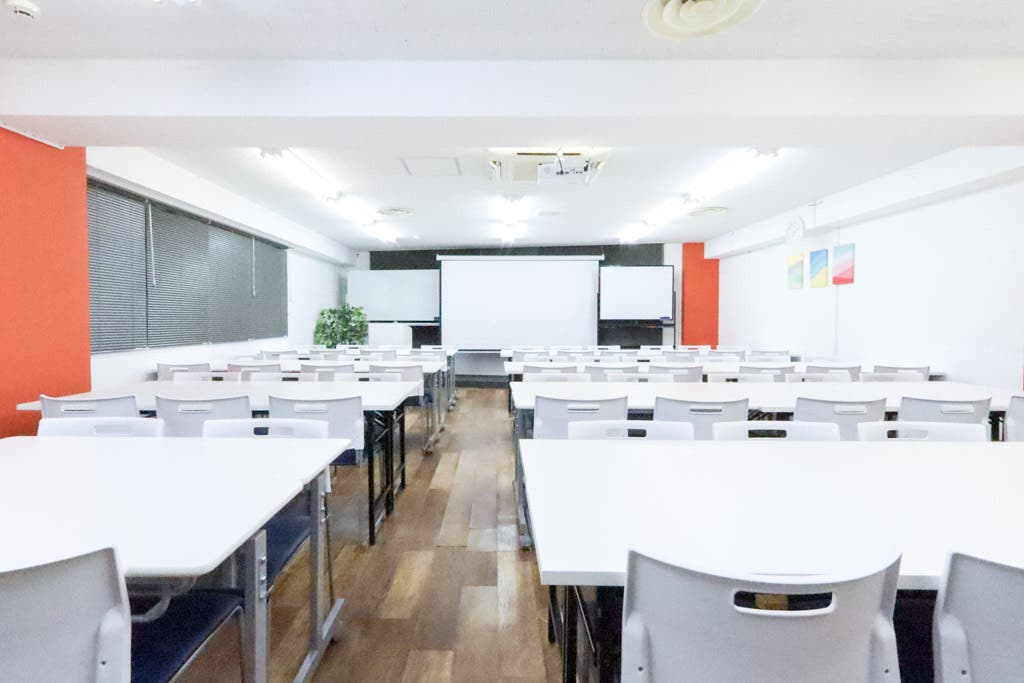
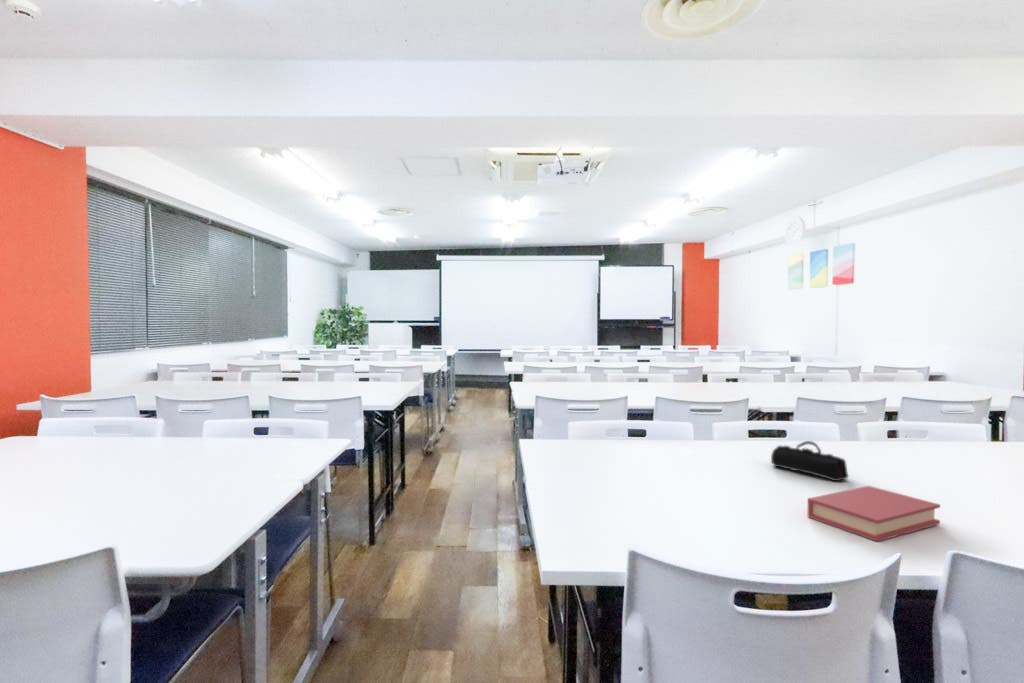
+ pencil case [770,440,849,482]
+ book [807,485,941,543]
